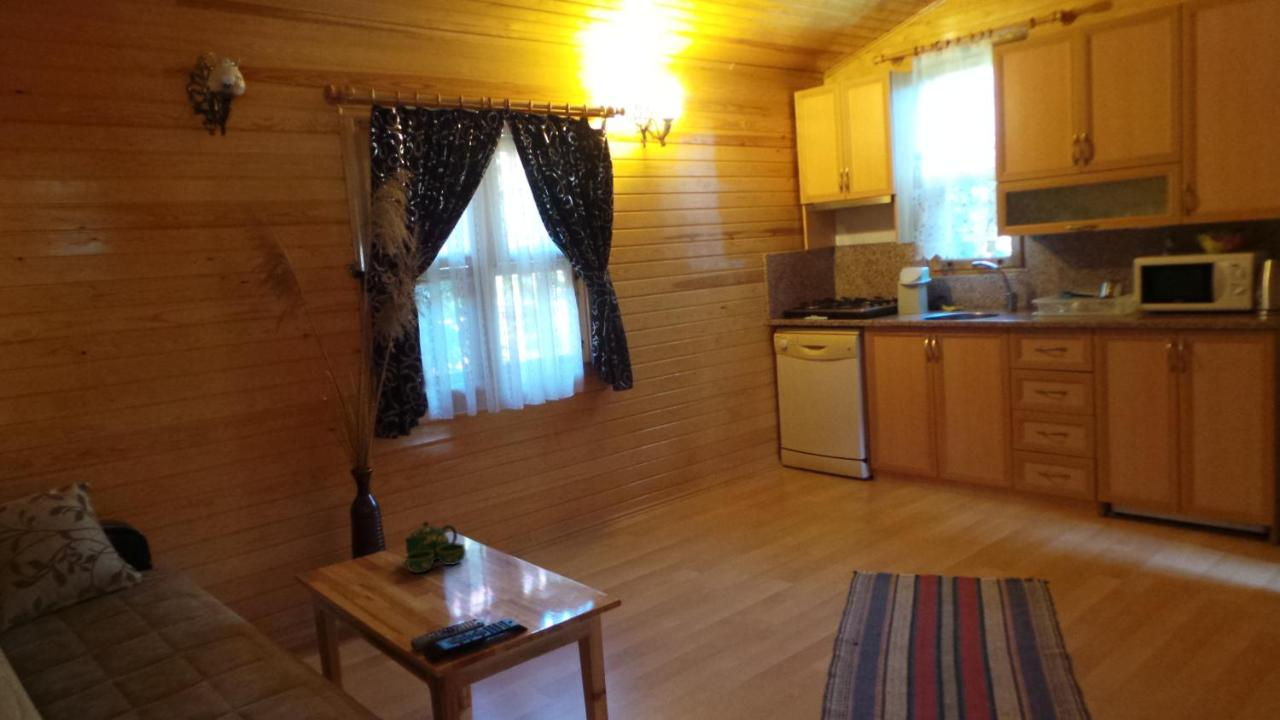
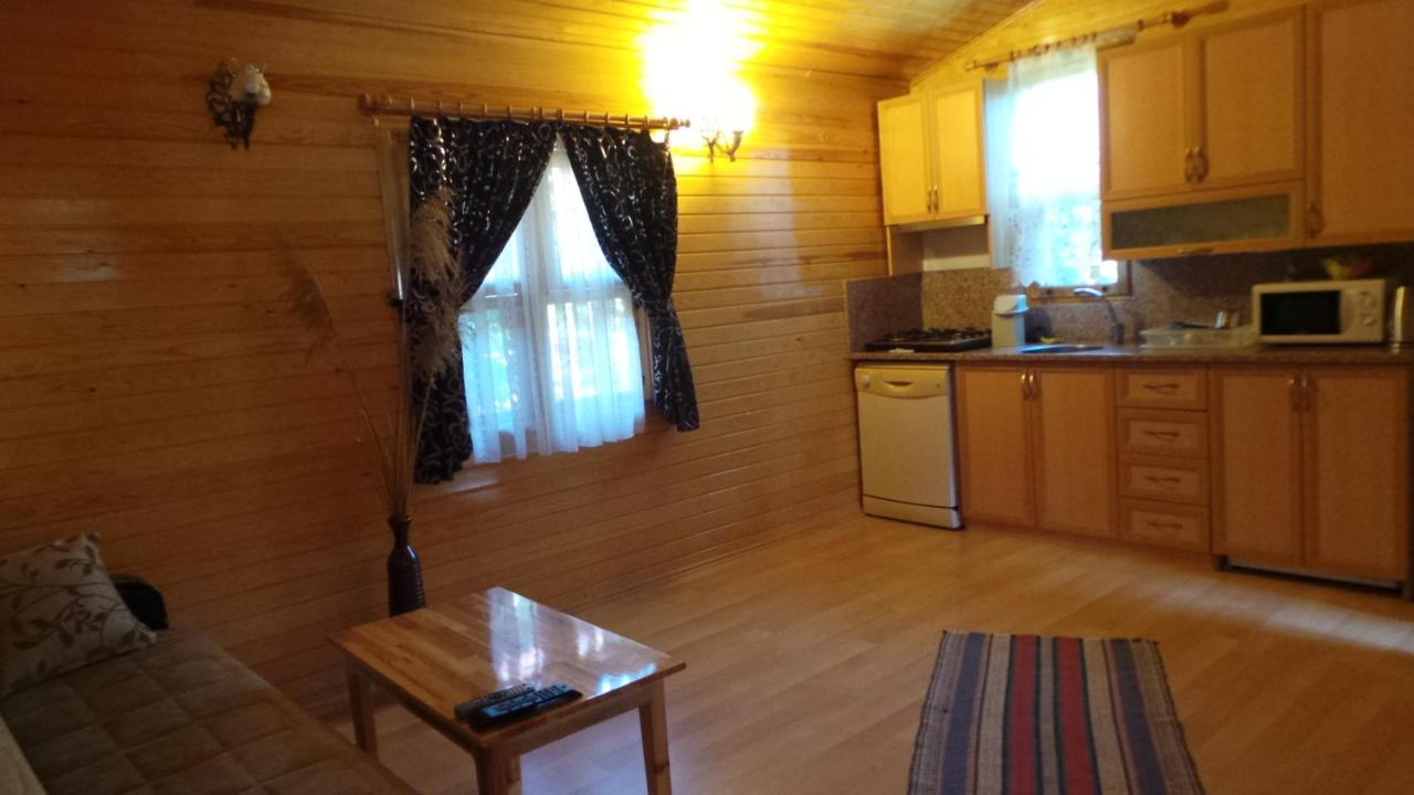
- tea set [404,521,467,574]
